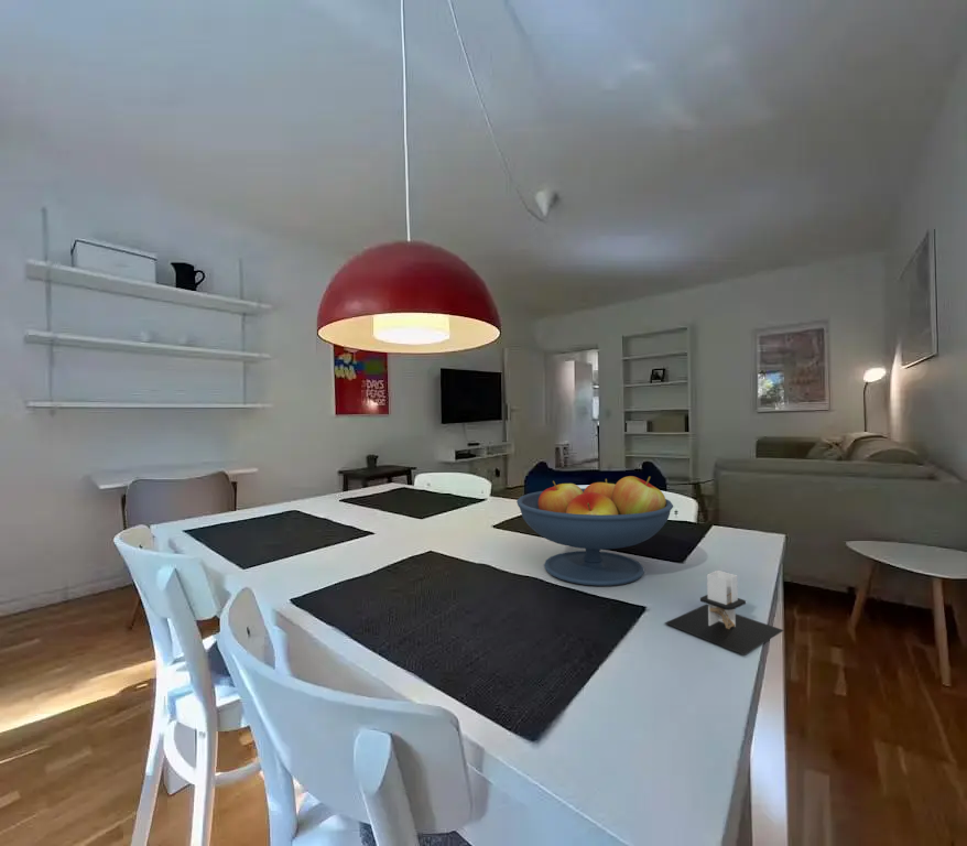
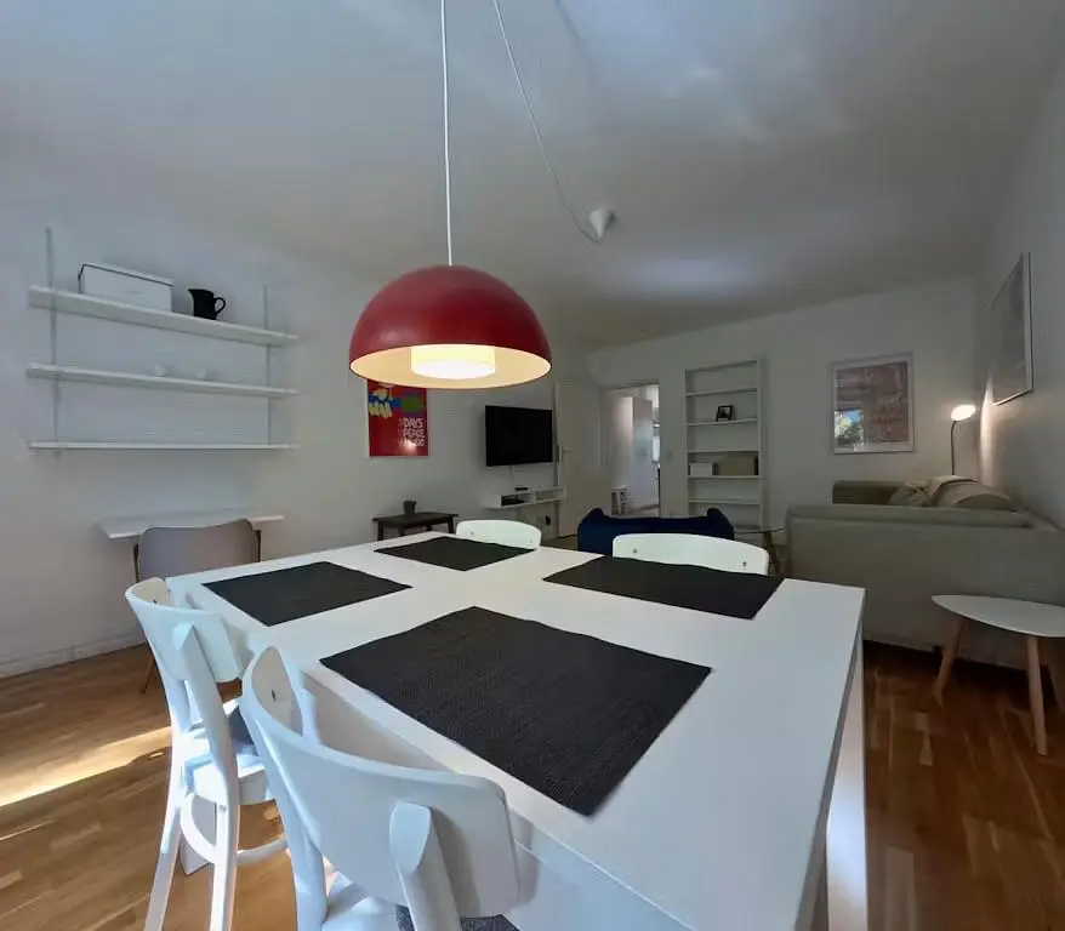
- fruit bowl [515,475,674,587]
- architectural model [663,570,785,657]
